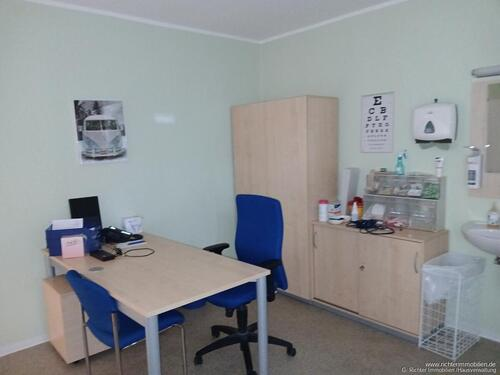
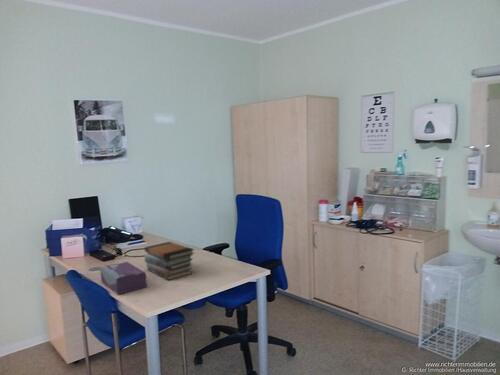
+ tissue box [99,261,148,296]
+ book stack [143,241,196,281]
